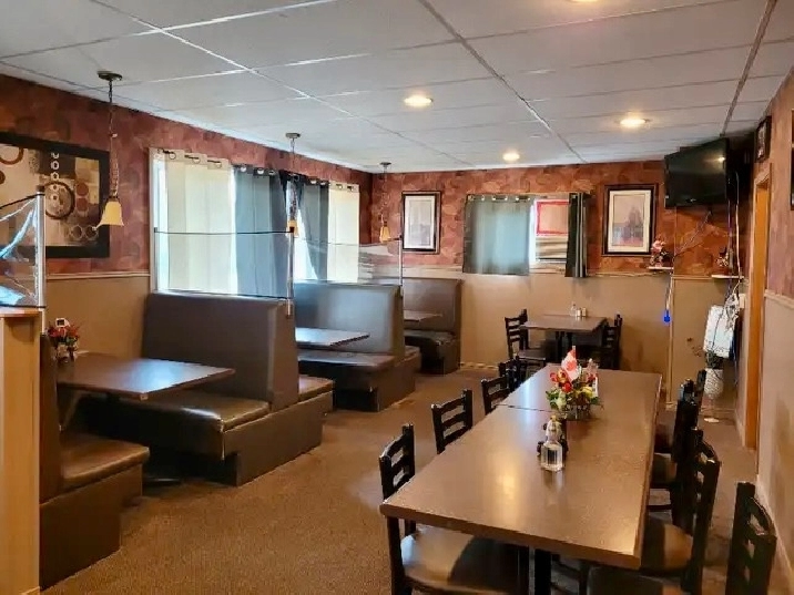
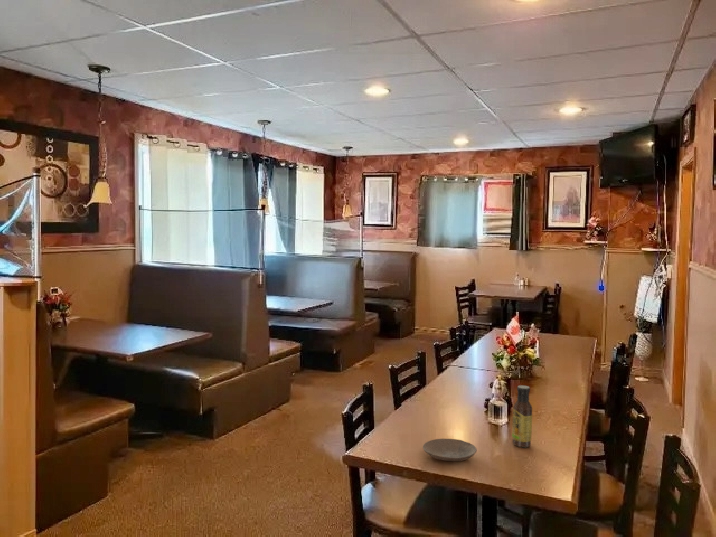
+ sauce bottle [511,384,533,448]
+ plate [422,438,478,462]
